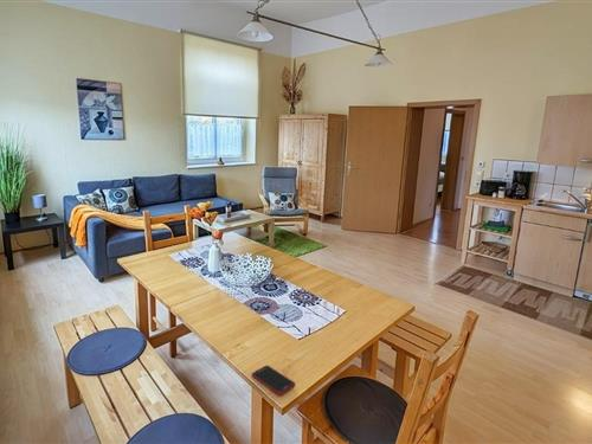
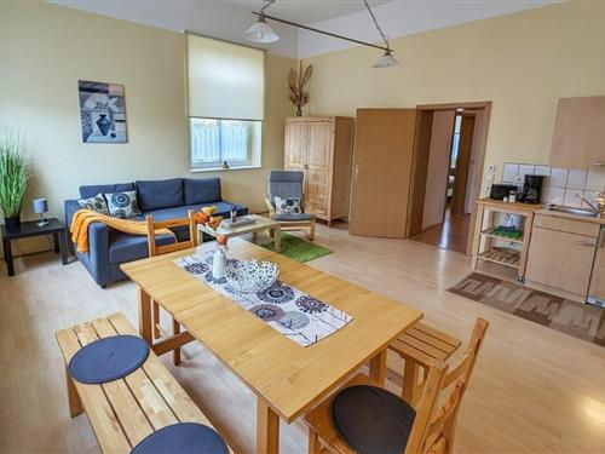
- cell phone [251,365,296,397]
